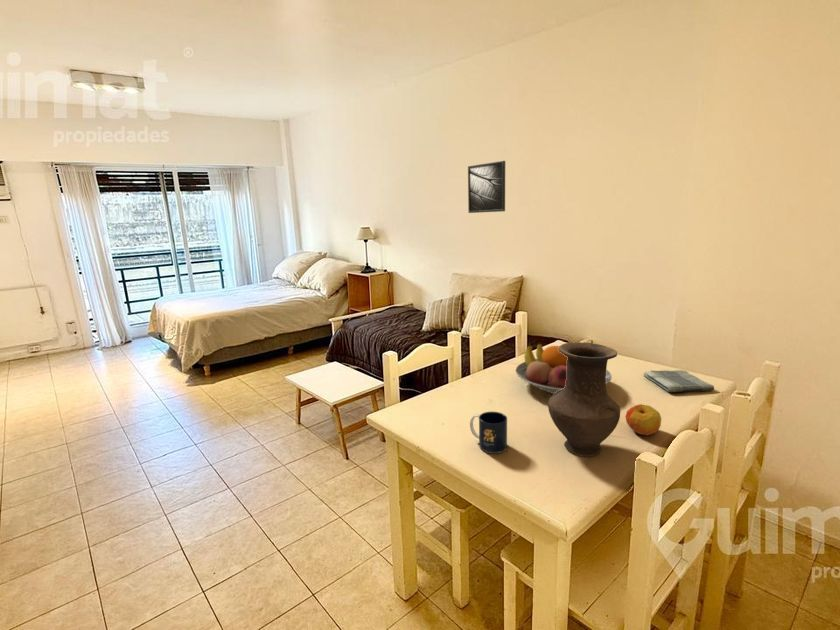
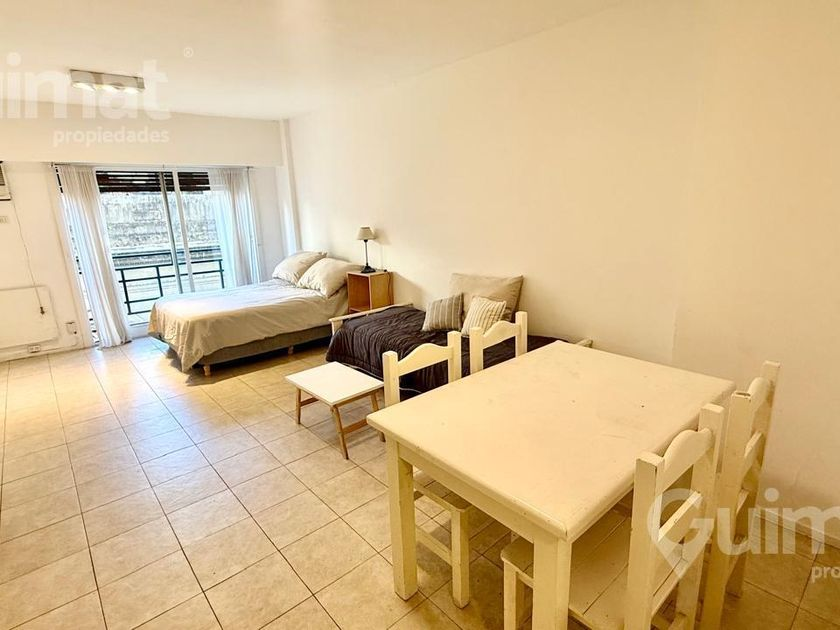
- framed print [467,160,506,214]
- dish towel [643,369,715,393]
- apple [624,403,662,436]
- mug [469,411,508,454]
- fruit bowl [515,343,613,394]
- vase [547,341,621,457]
